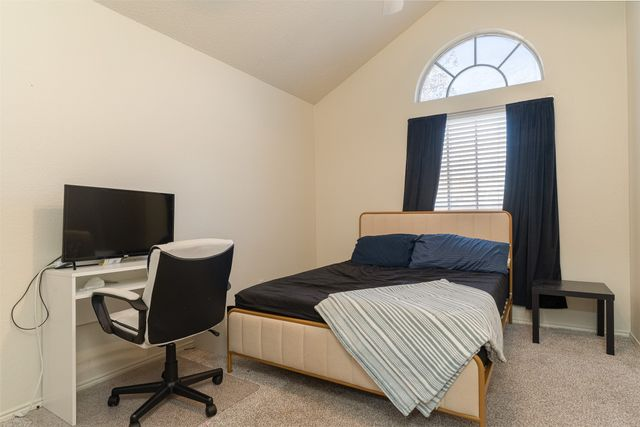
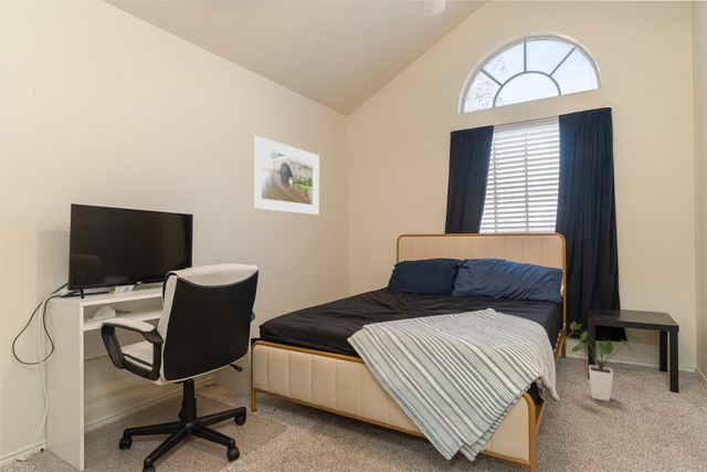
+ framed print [251,134,320,216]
+ house plant [563,321,642,402]
